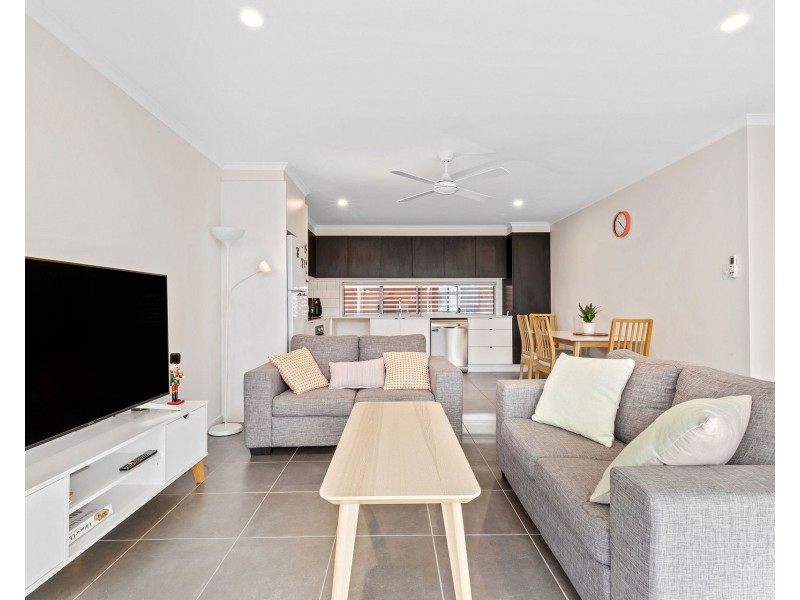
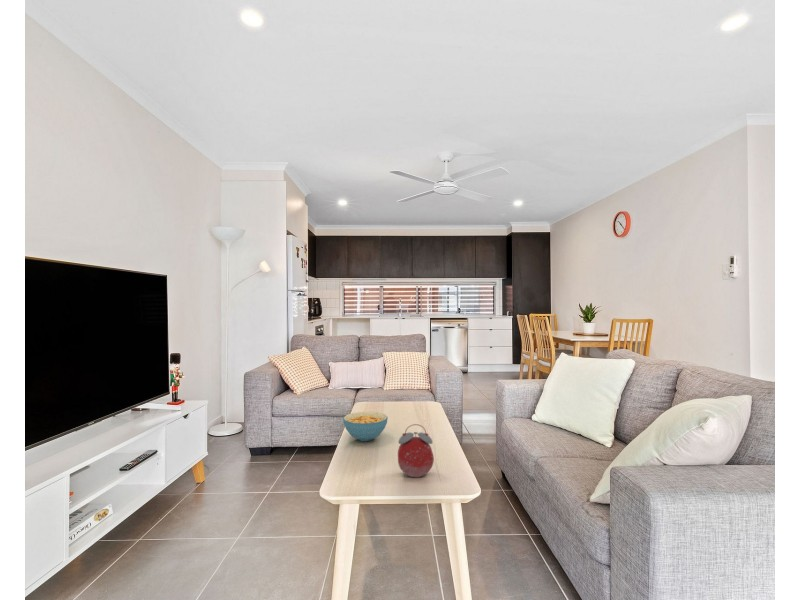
+ cereal bowl [342,411,389,442]
+ alarm clock [397,423,435,478]
